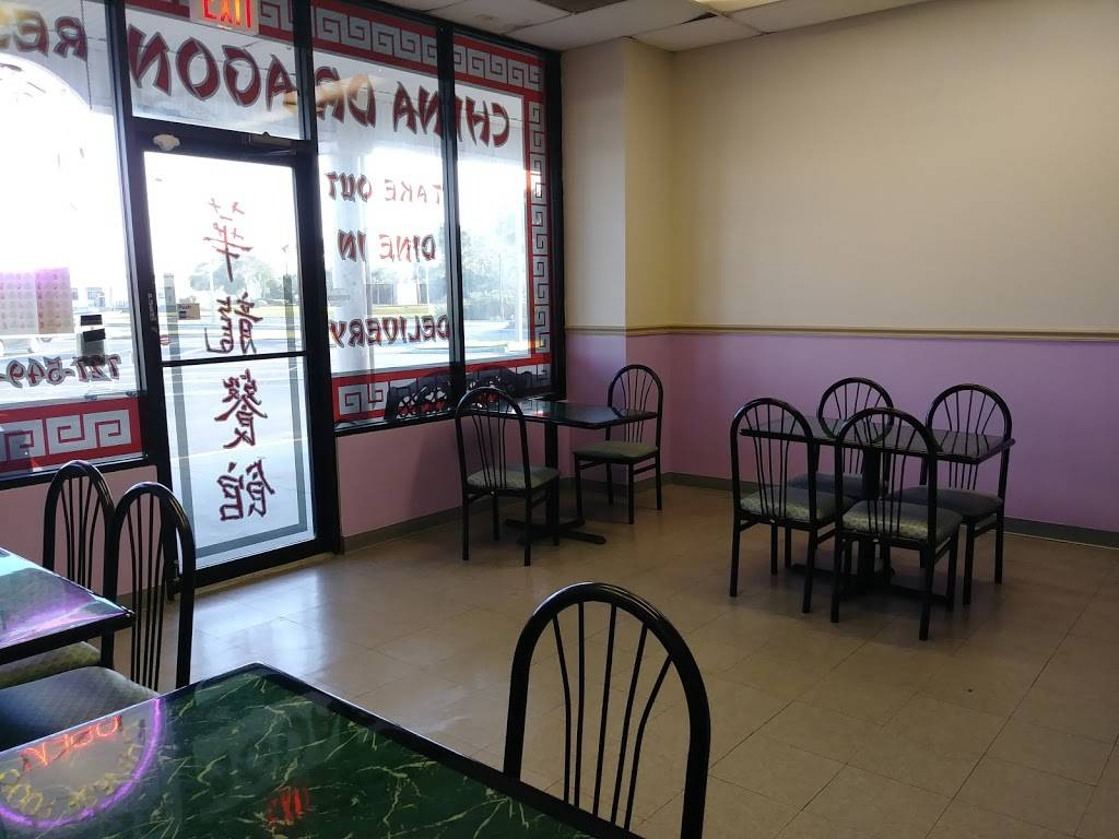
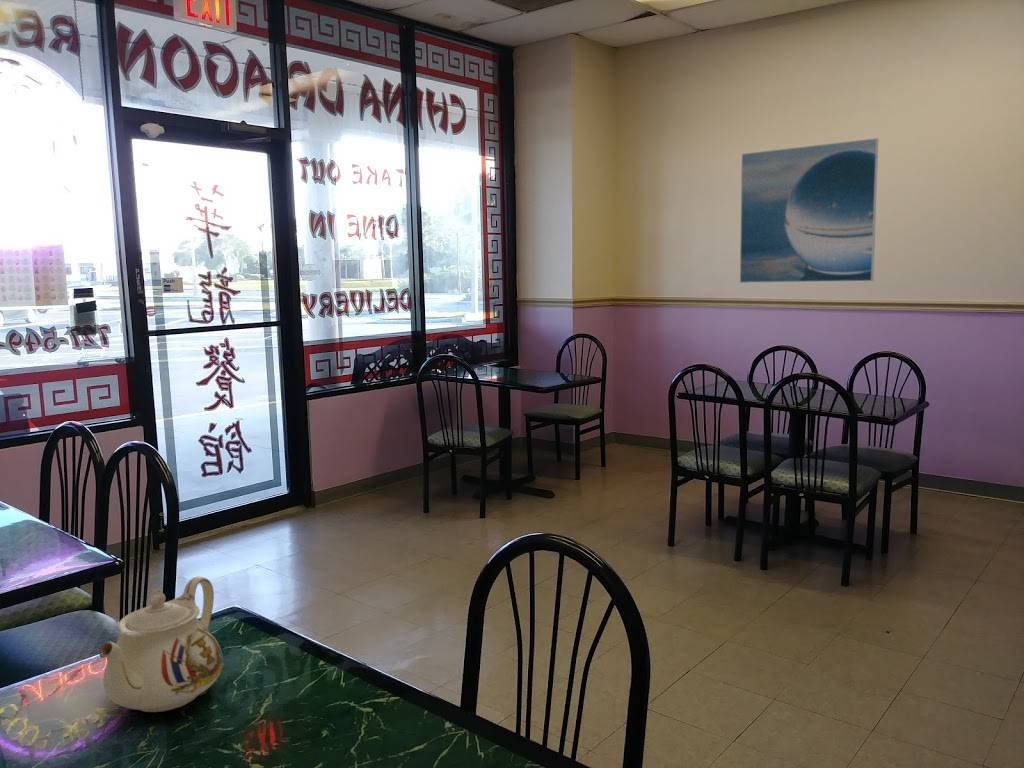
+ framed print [739,137,879,284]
+ teapot [98,575,224,713]
